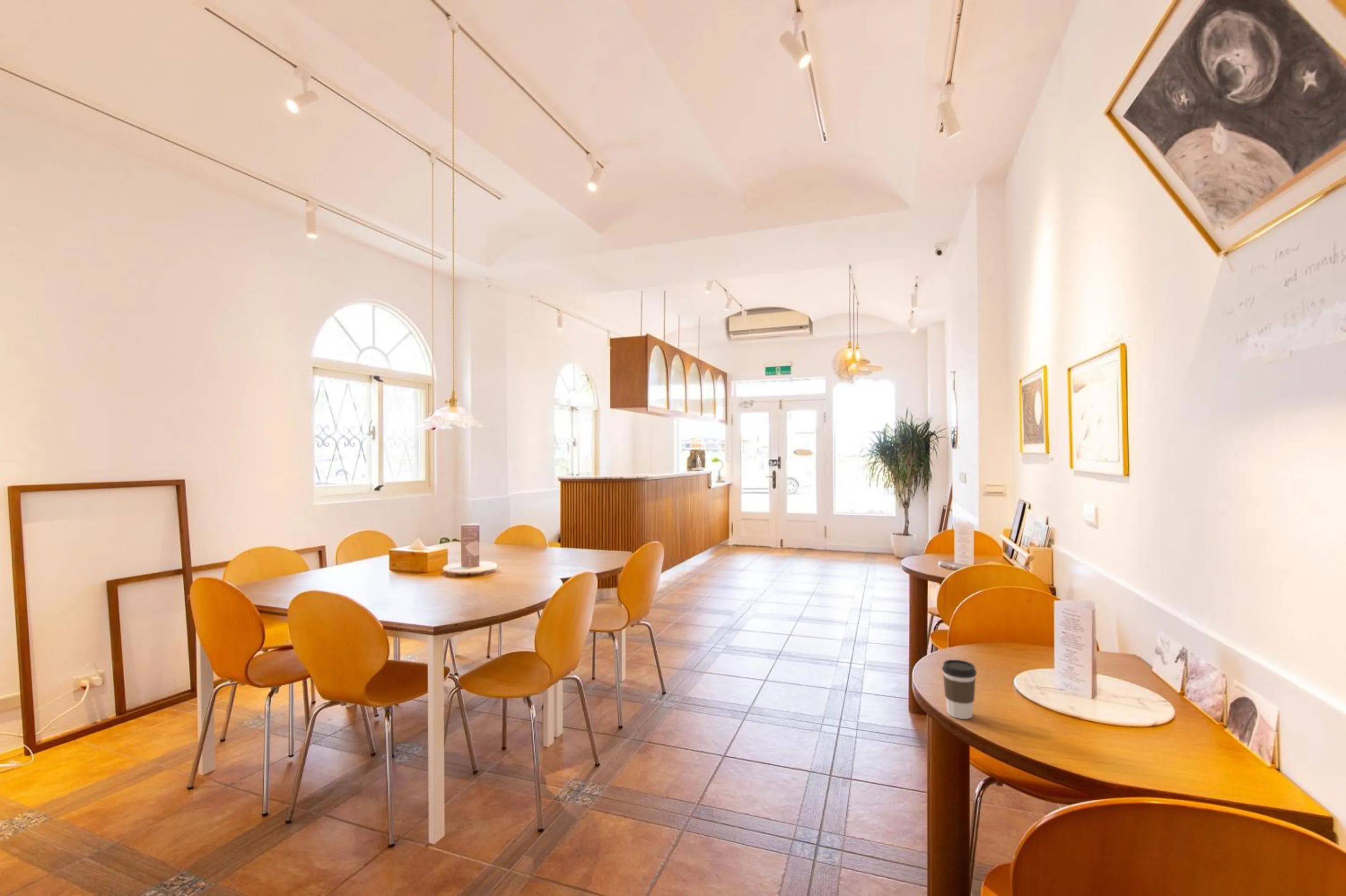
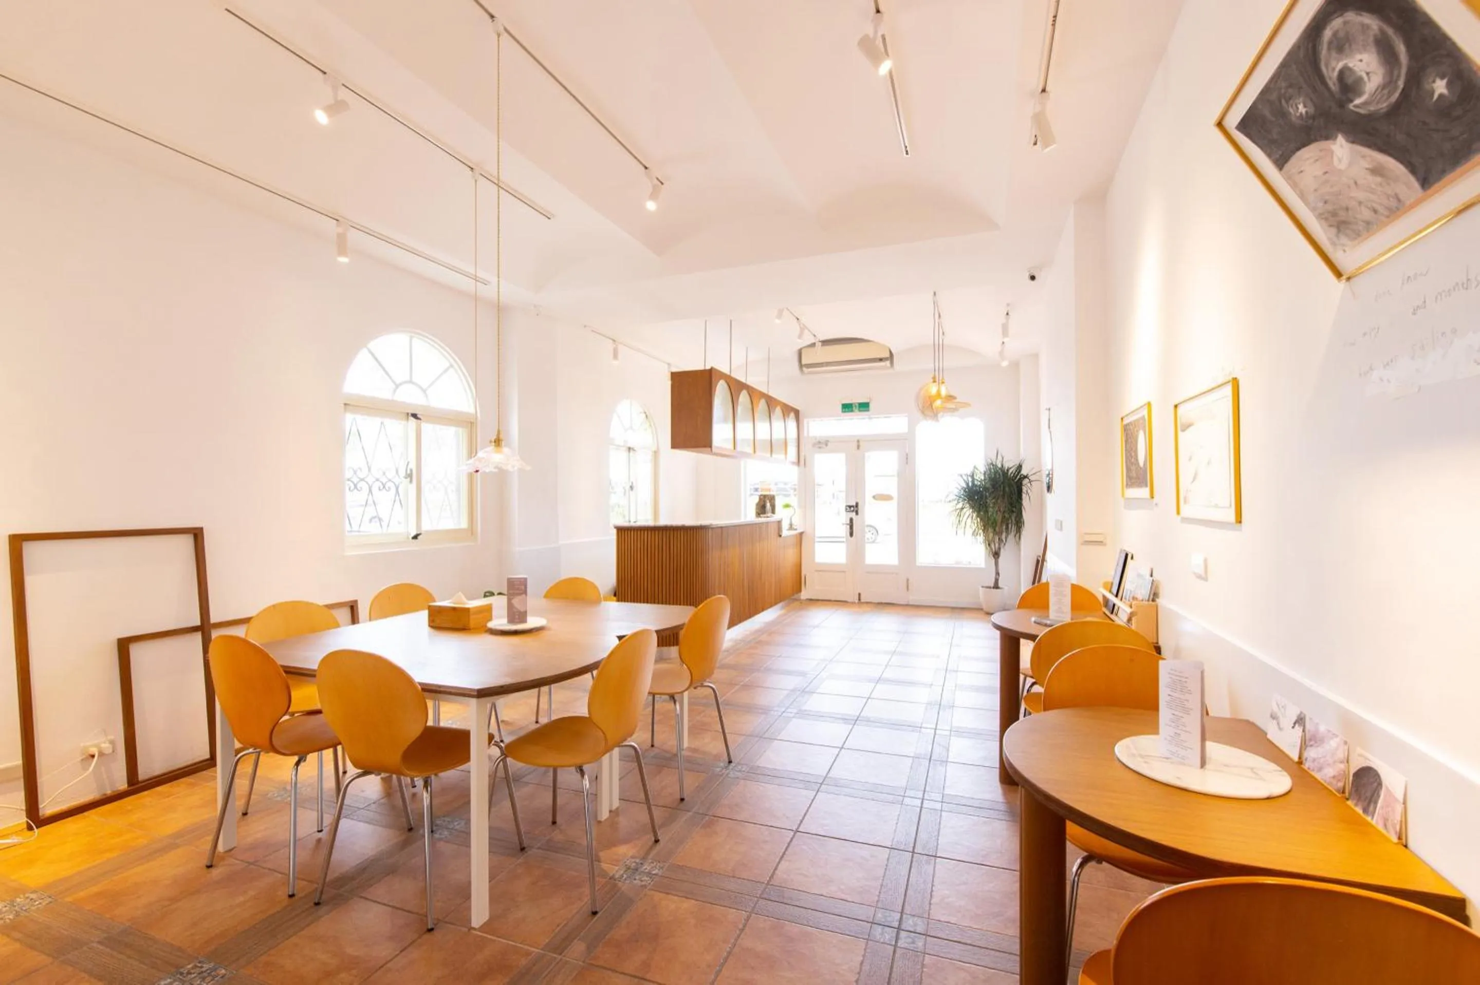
- coffee cup [942,659,977,719]
